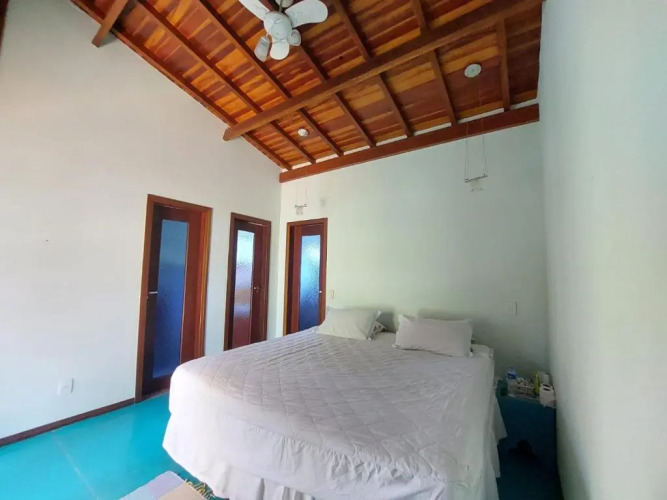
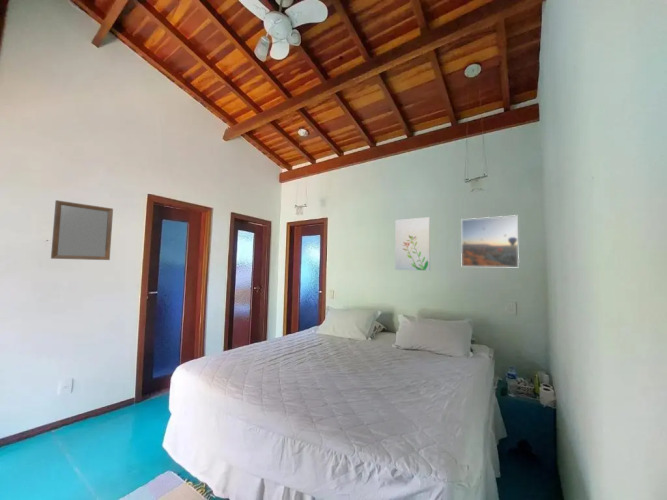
+ home mirror [50,199,114,261]
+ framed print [460,214,520,268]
+ wall art [394,216,431,271]
